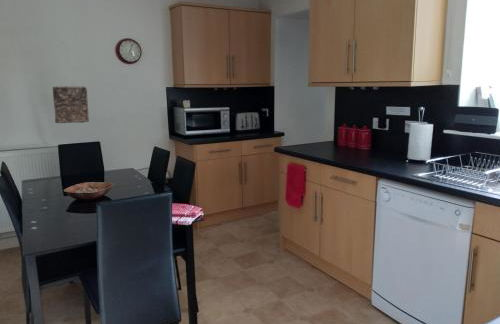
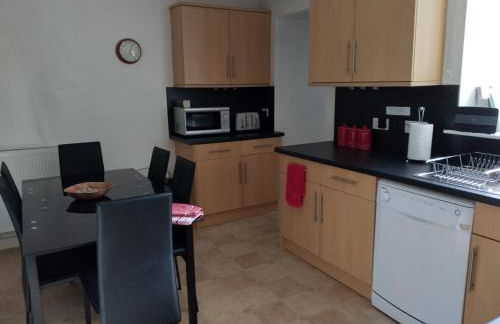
- relief panel [52,85,90,124]
